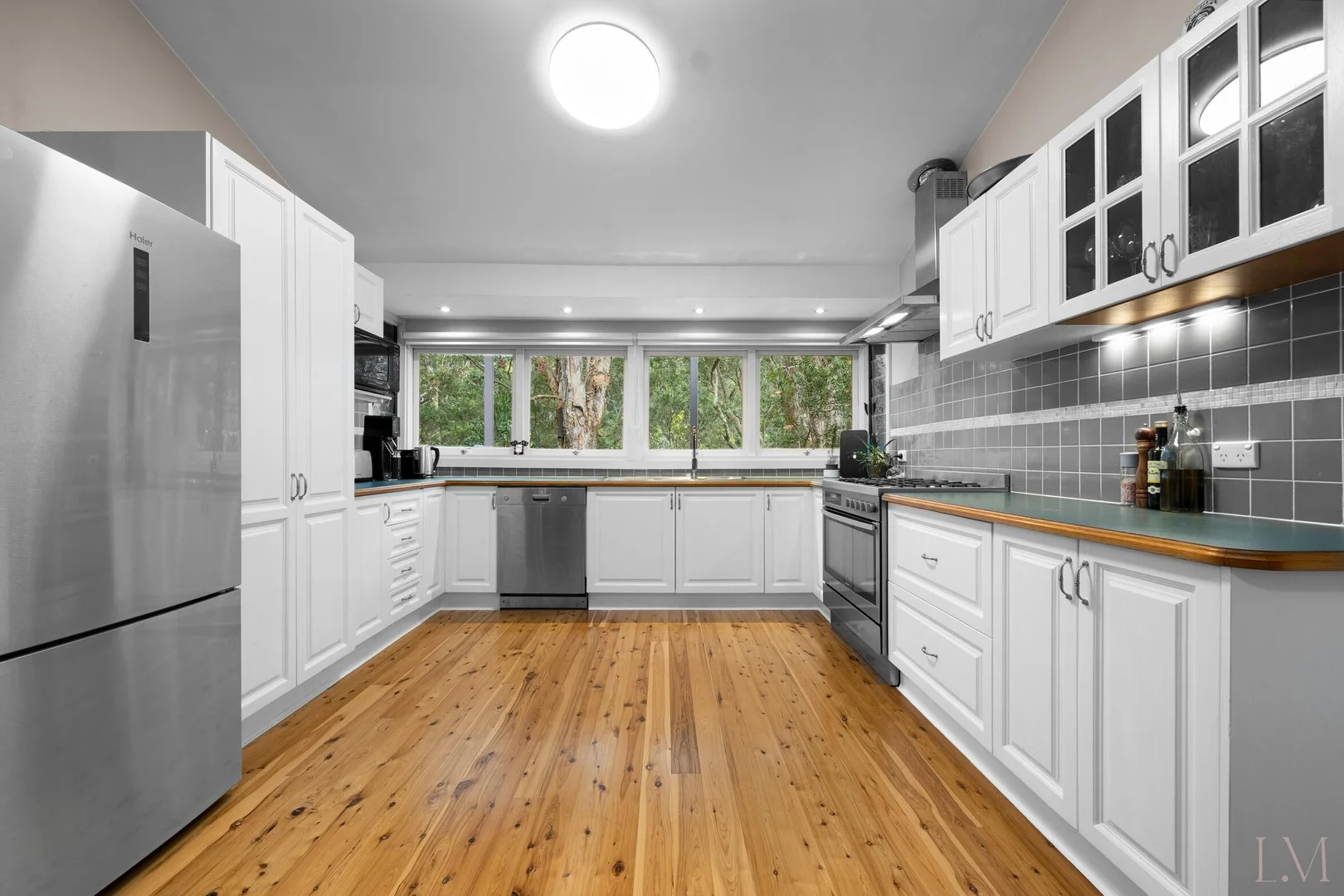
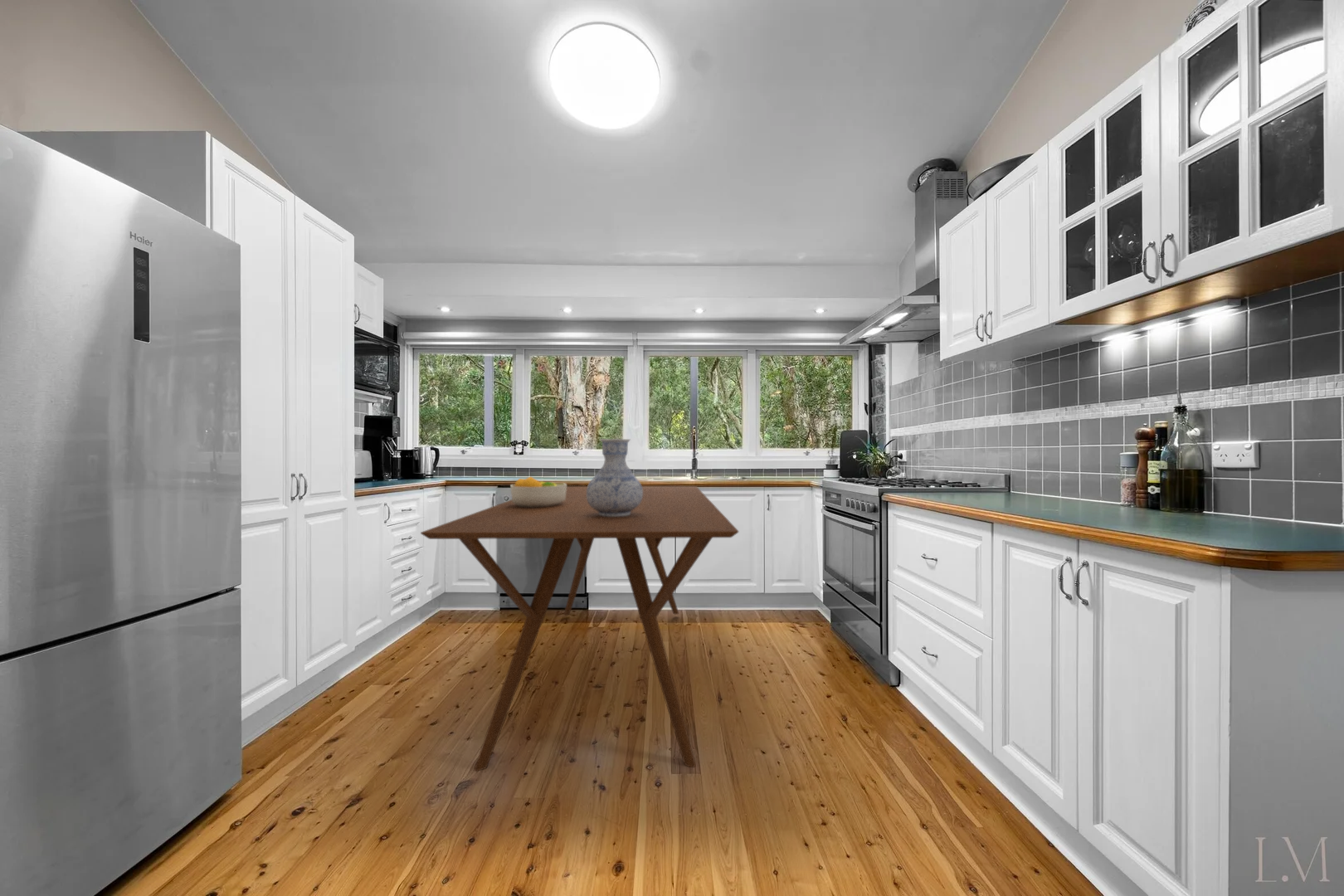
+ vase [587,438,643,517]
+ fruit bowl [509,475,567,508]
+ dining table [420,485,739,772]
